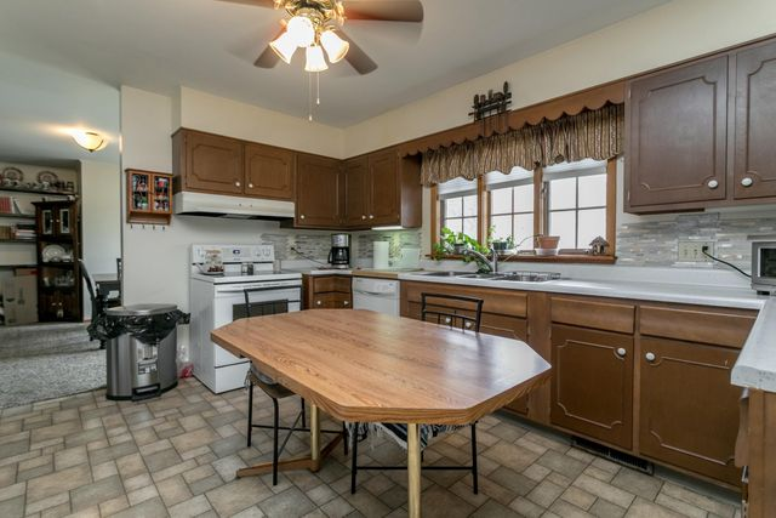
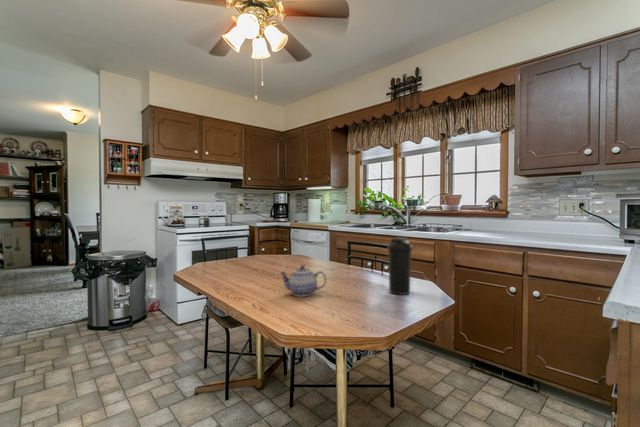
+ teapot [279,264,327,297]
+ water bottle [387,237,413,296]
